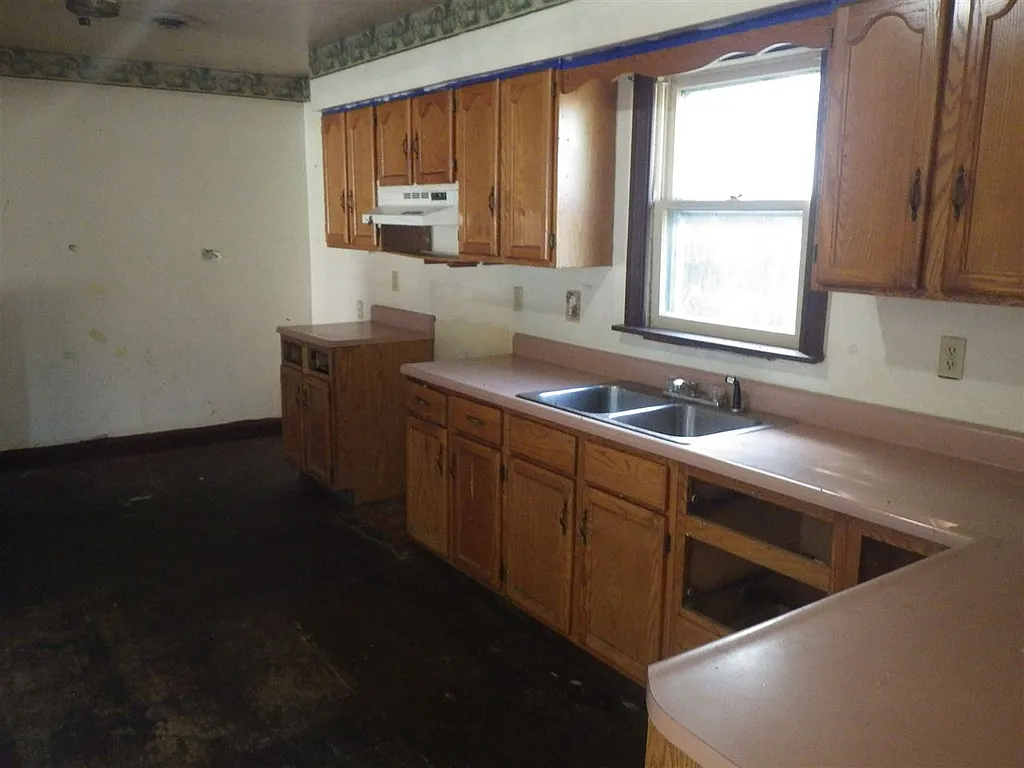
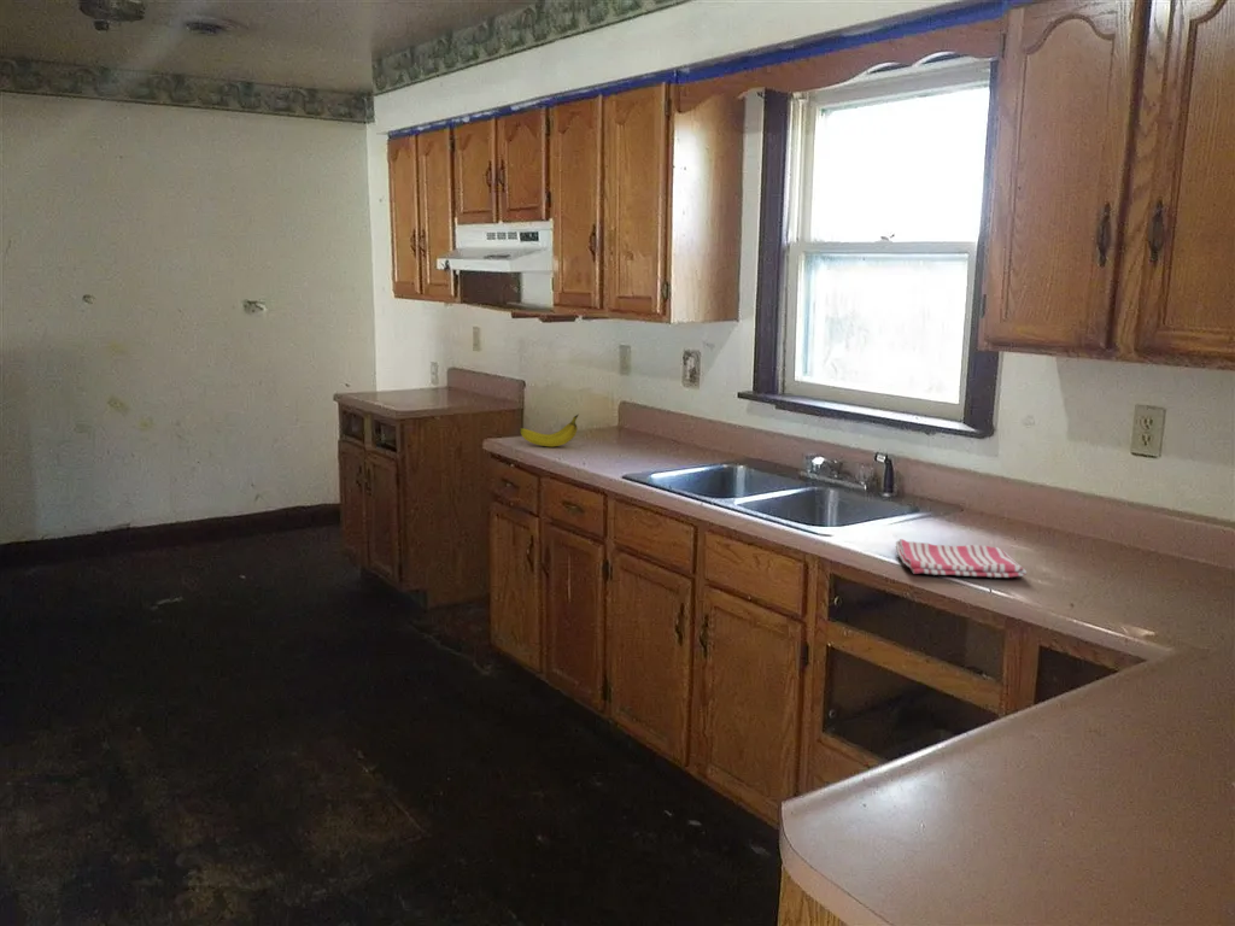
+ dish towel [894,538,1028,579]
+ fruit [519,414,579,447]
